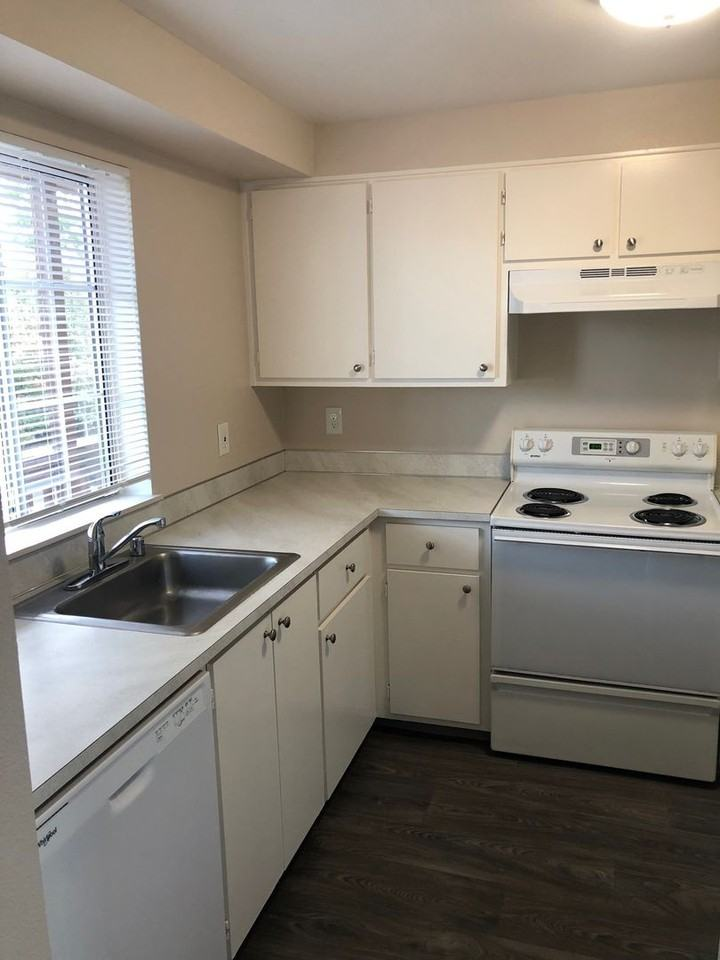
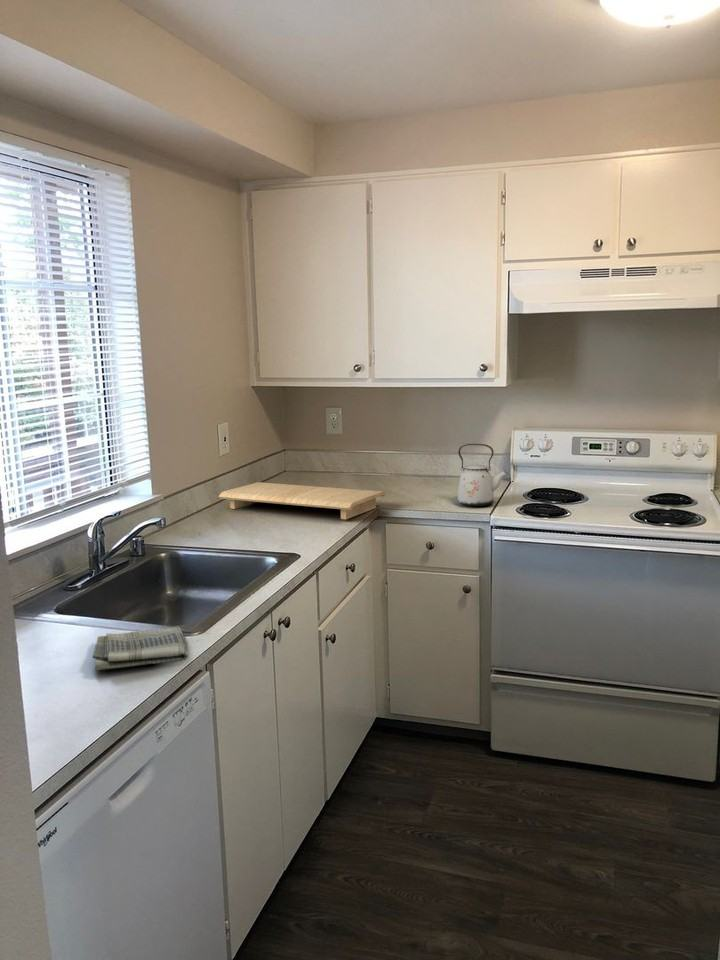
+ dish towel [92,626,189,671]
+ cutting board [218,481,387,520]
+ kettle [457,443,509,507]
